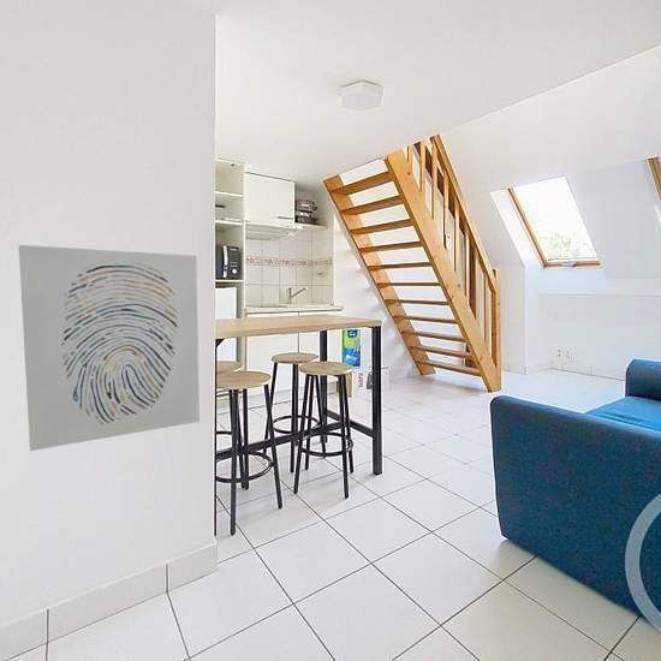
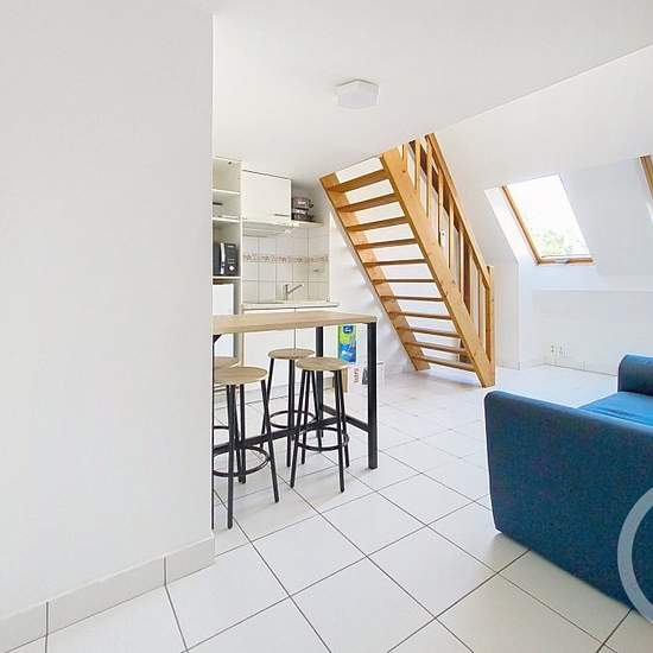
- wall art [18,244,201,452]
